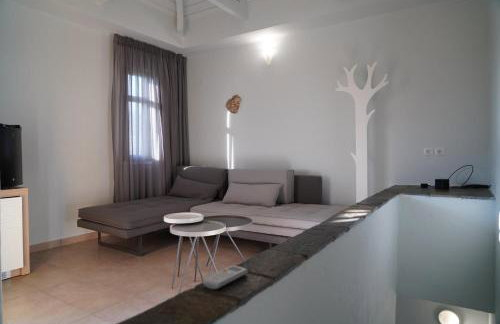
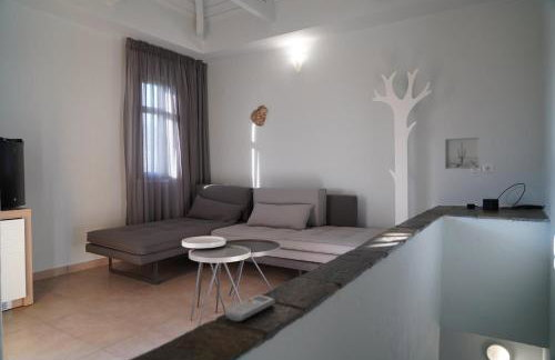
+ wall art [444,136,481,170]
